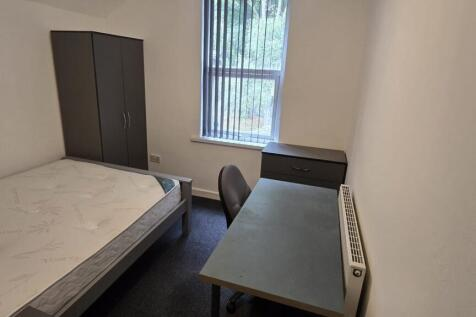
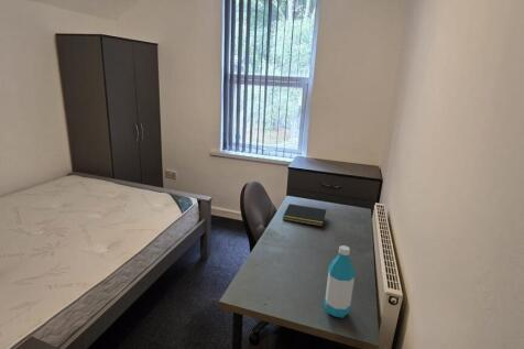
+ water bottle [324,244,357,319]
+ notepad [282,203,327,227]
